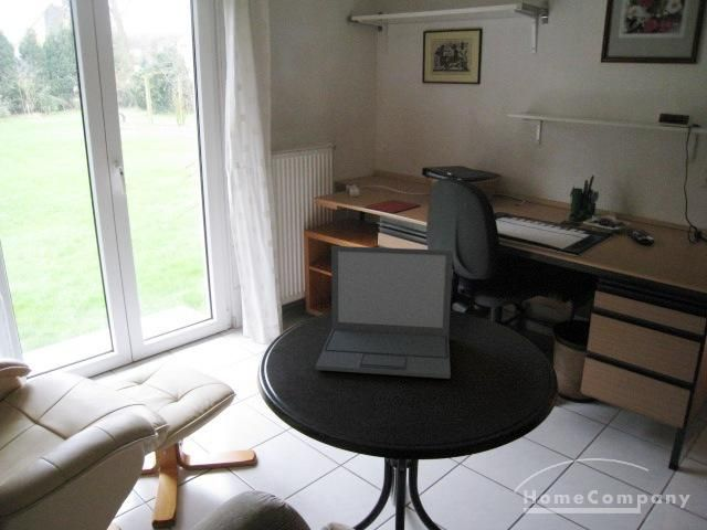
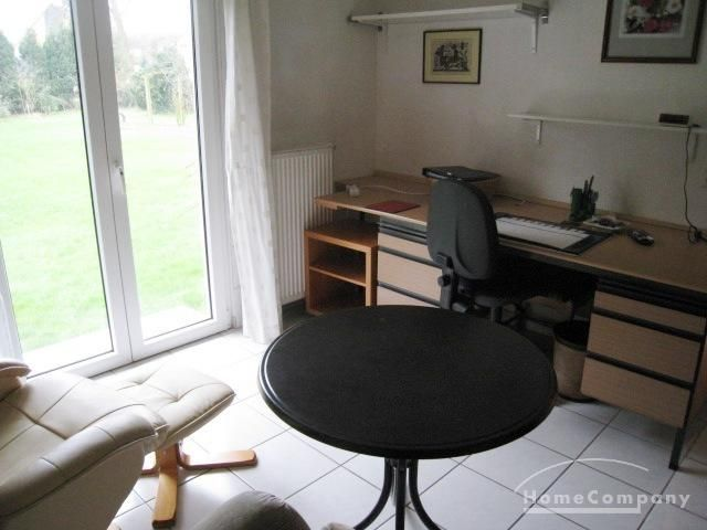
- laptop [315,245,454,380]
